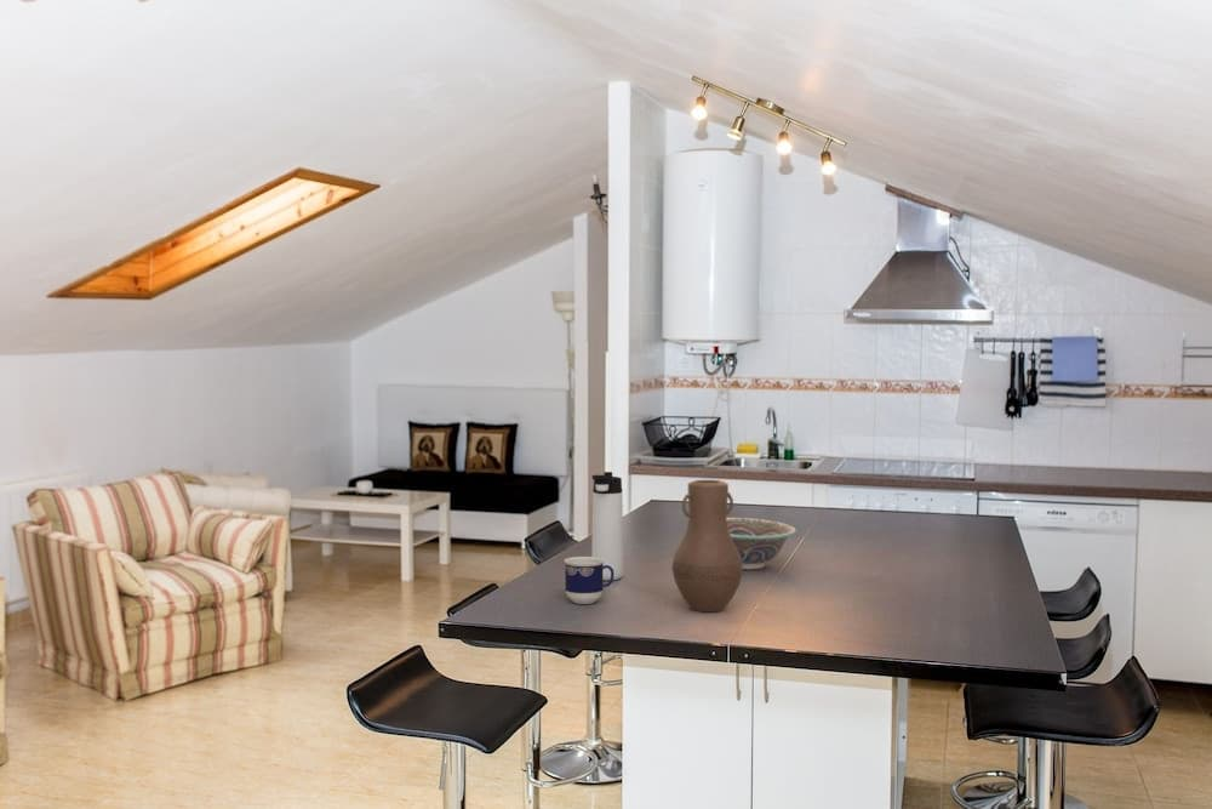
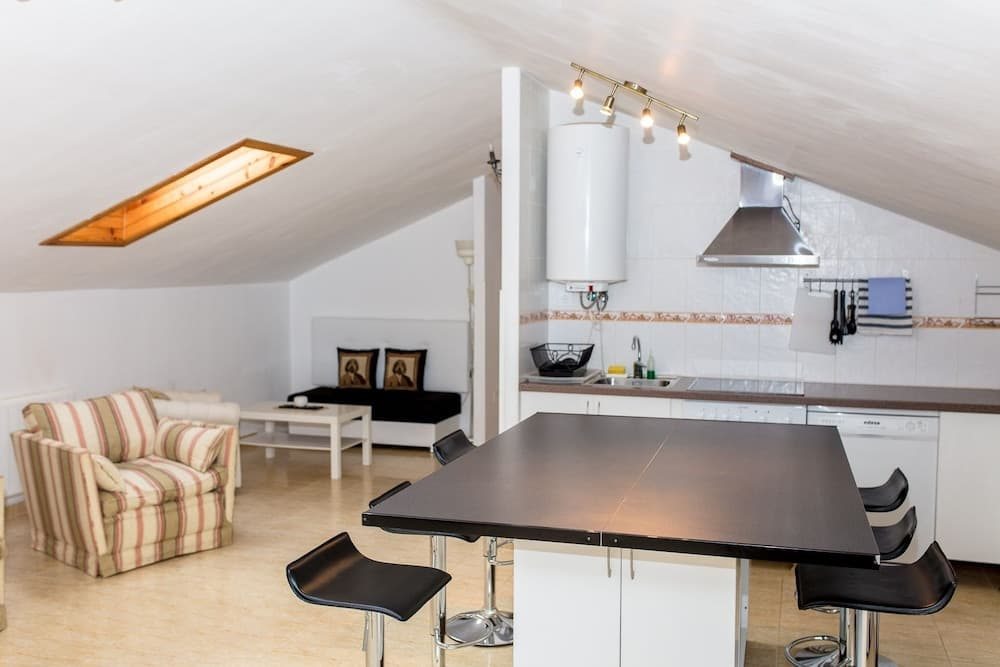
- thermos bottle [590,471,624,581]
- cup [564,556,614,605]
- decorative bowl [726,517,797,570]
- vase [670,479,744,613]
